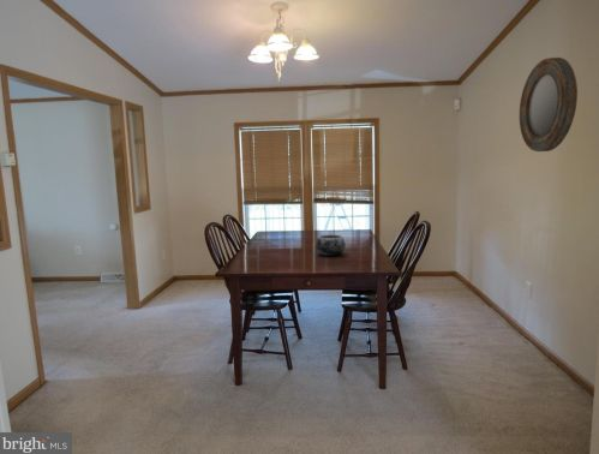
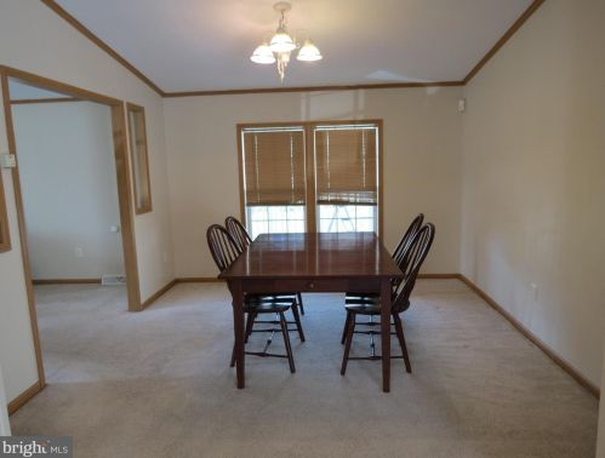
- home mirror [519,56,579,153]
- decorative bowl [315,233,347,257]
